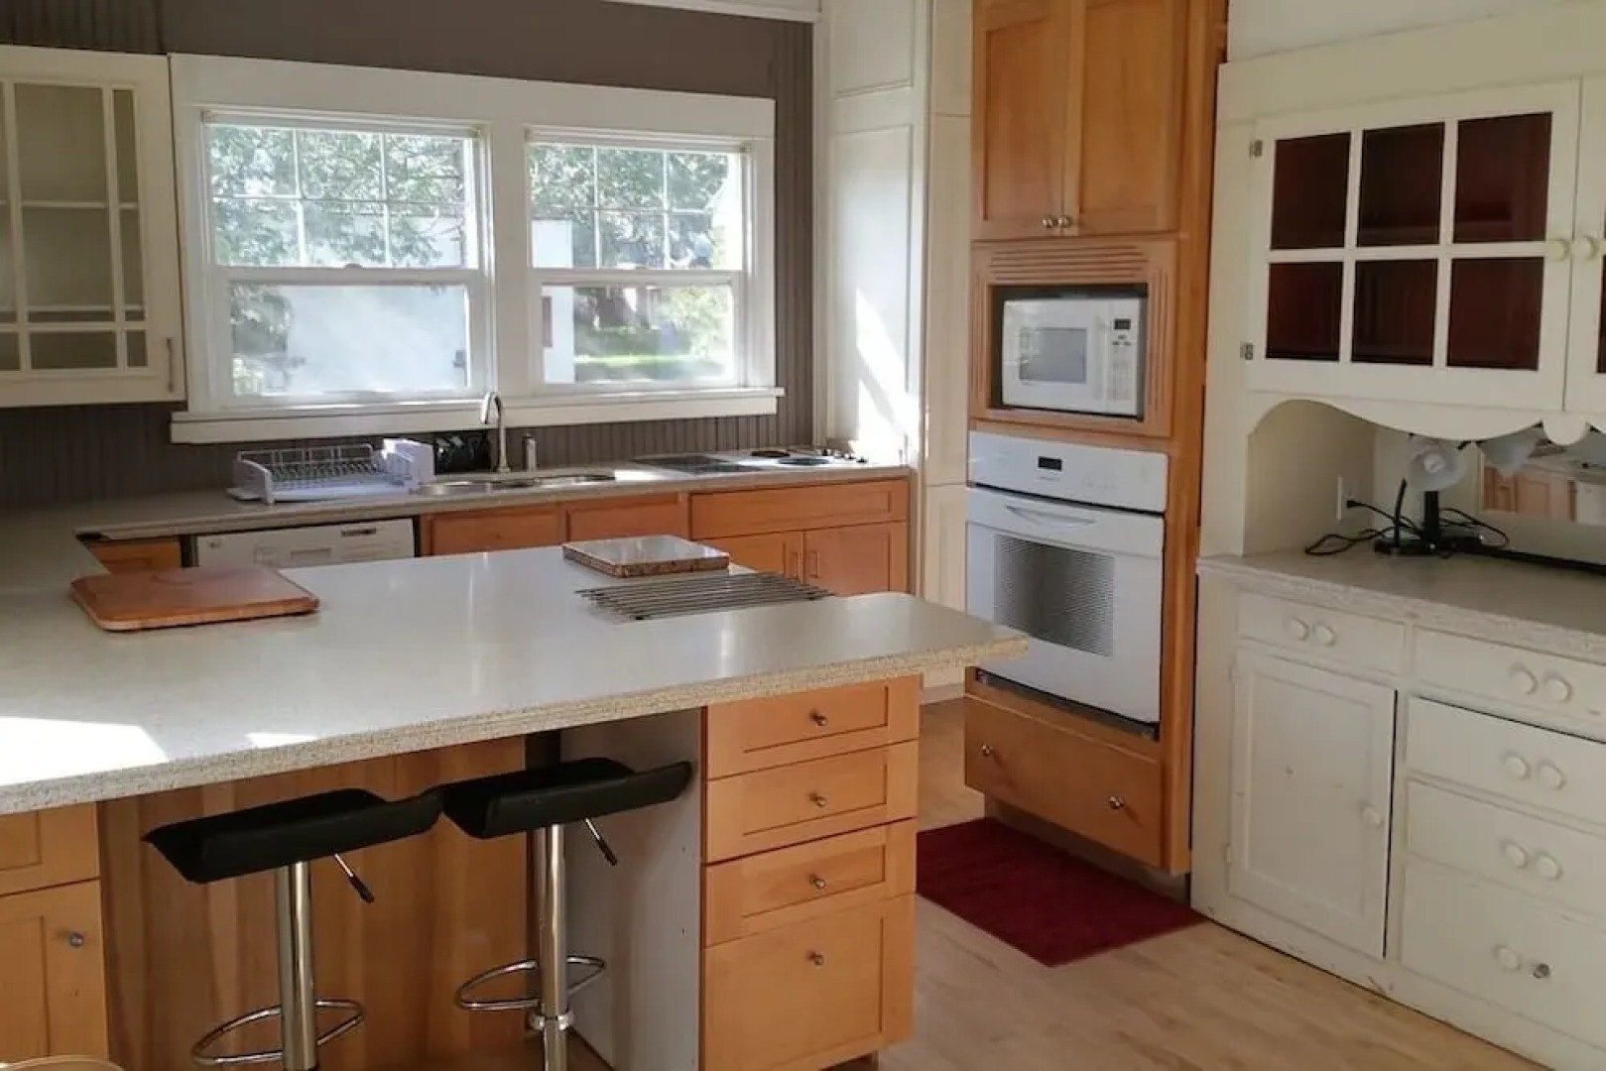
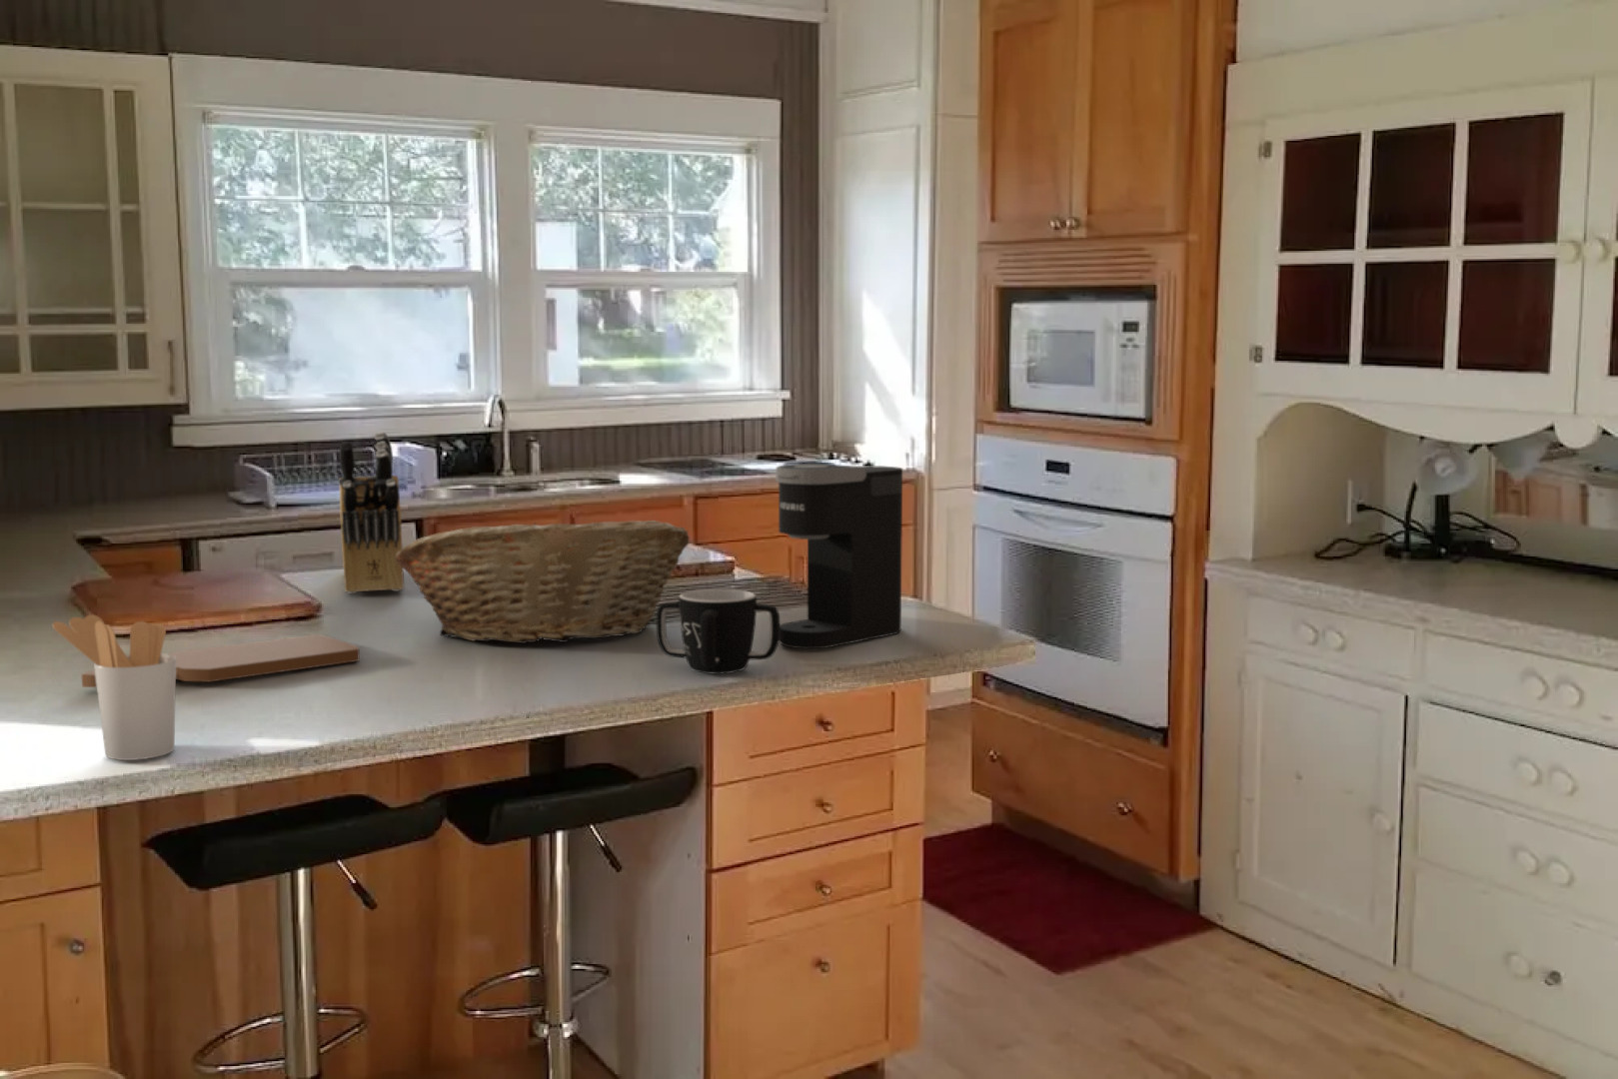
+ mug [655,588,781,676]
+ cutting board [81,633,360,689]
+ utensil holder [52,613,177,761]
+ knife block [337,431,405,595]
+ coffee maker [776,462,904,649]
+ fruit basket [395,519,690,644]
